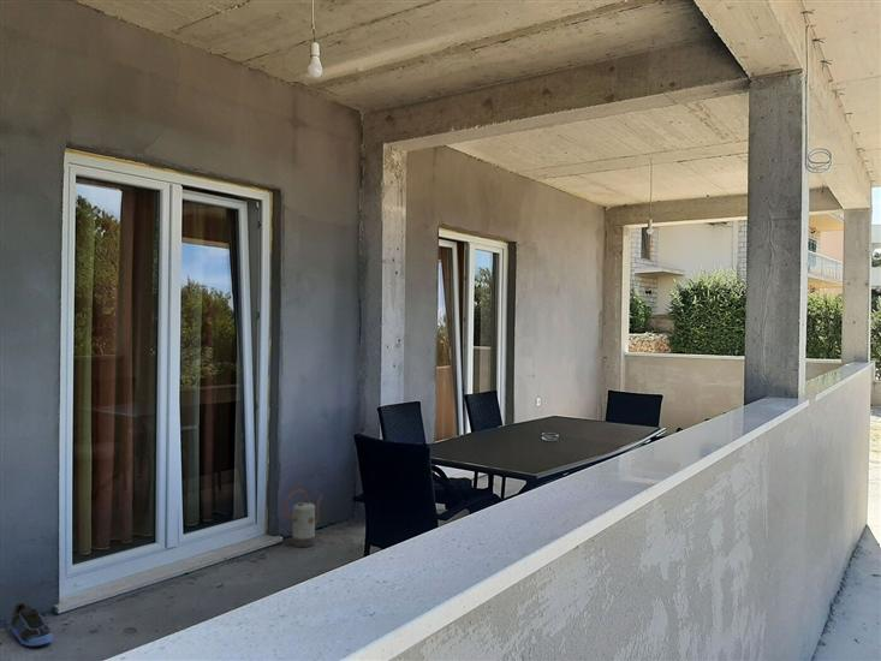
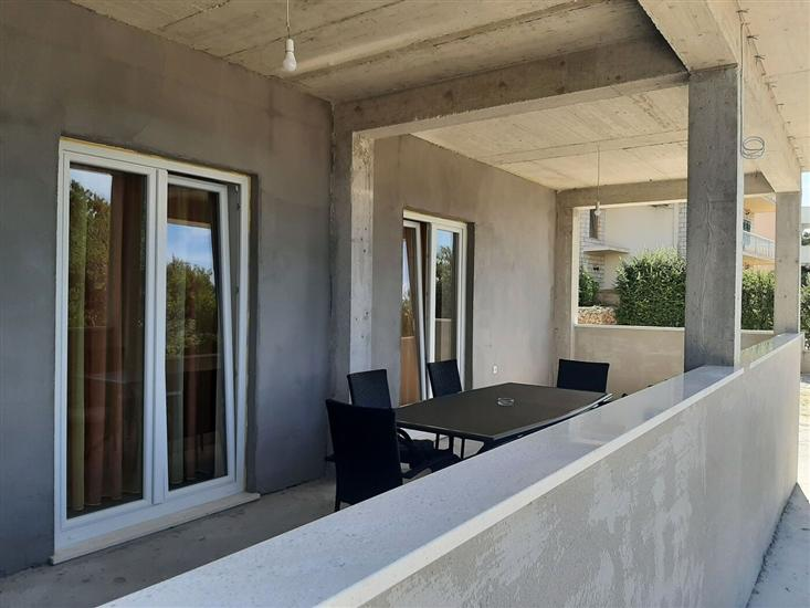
- watering can [284,488,325,548]
- sneaker [11,602,53,647]
